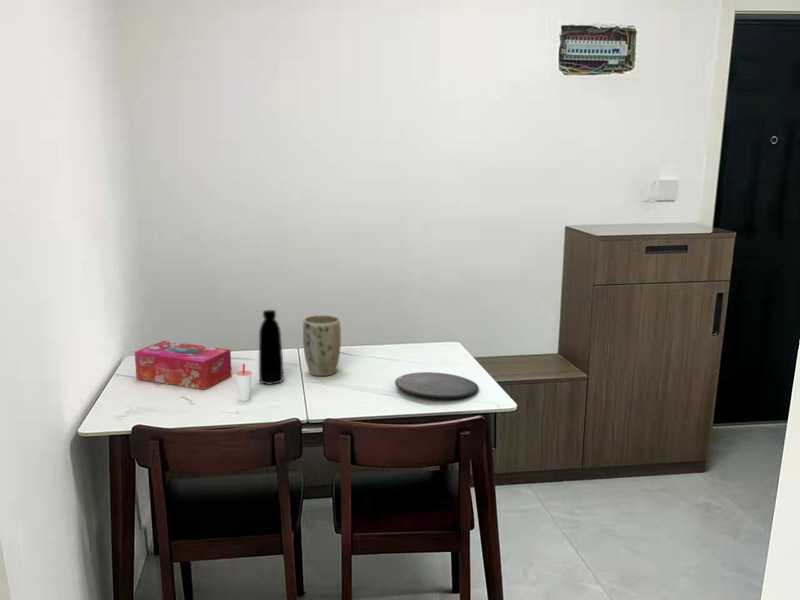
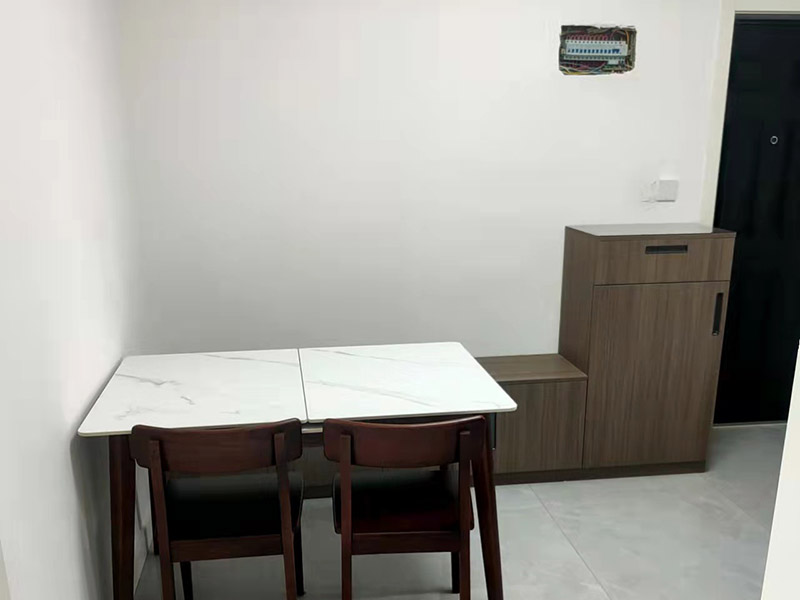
- tissue box [134,340,233,391]
- plate [394,371,479,399]
- bottle [258,309,284,386]
- cup [234,363,253,402]
- plant pot [302,314,342,377]
